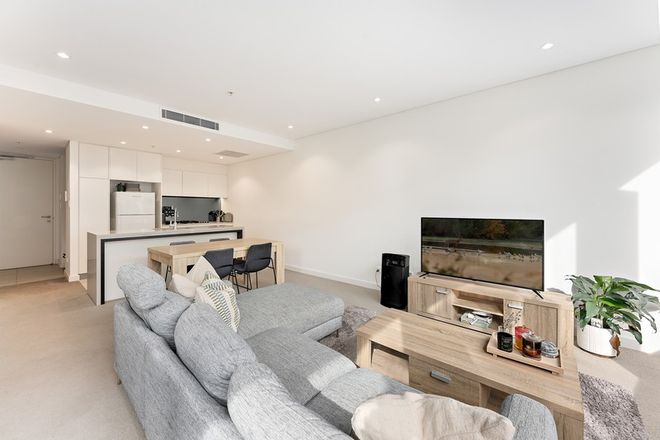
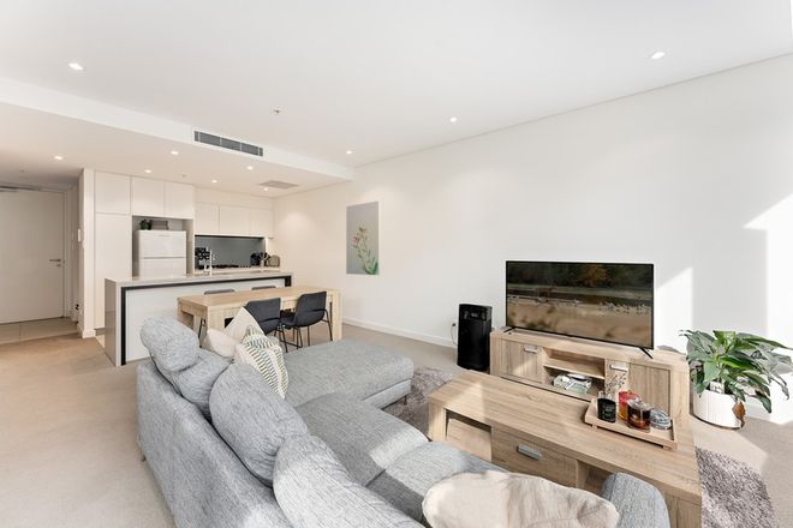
+ wall art [345,199,382,276]
